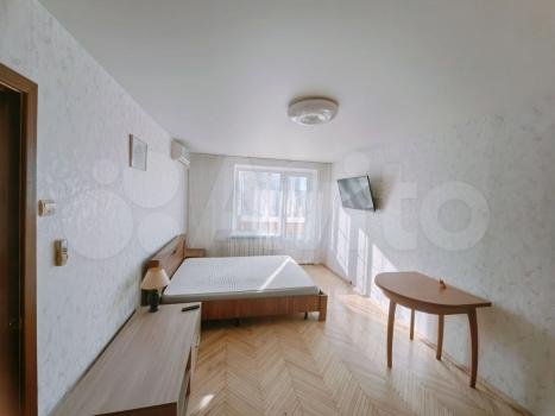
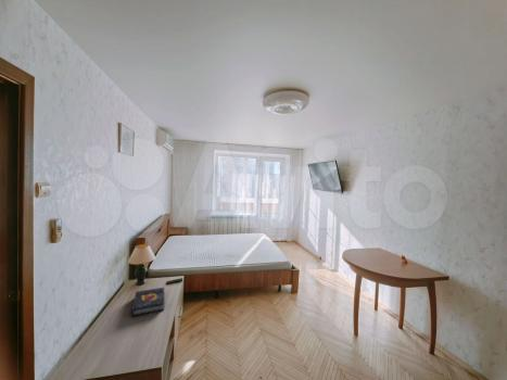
+ book [130,287,165,317]
